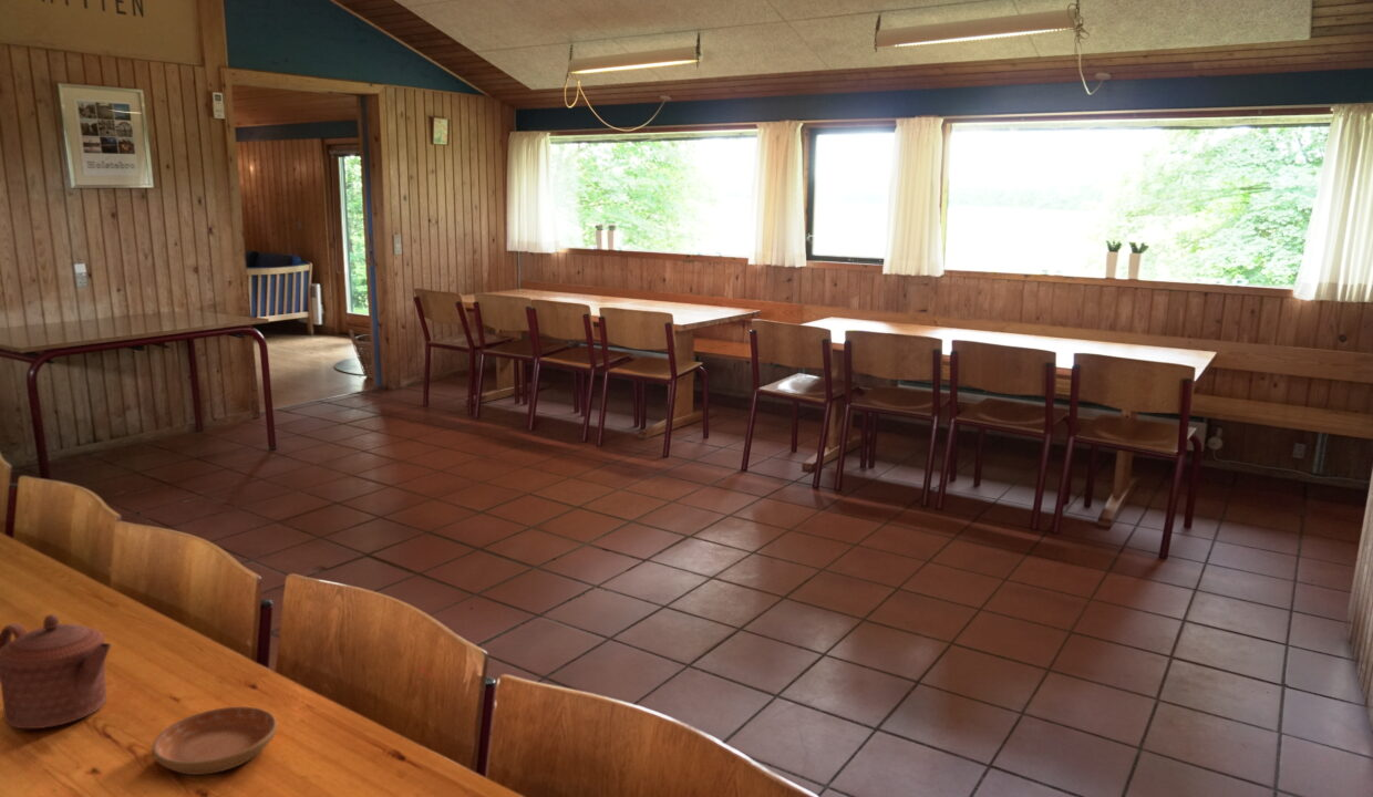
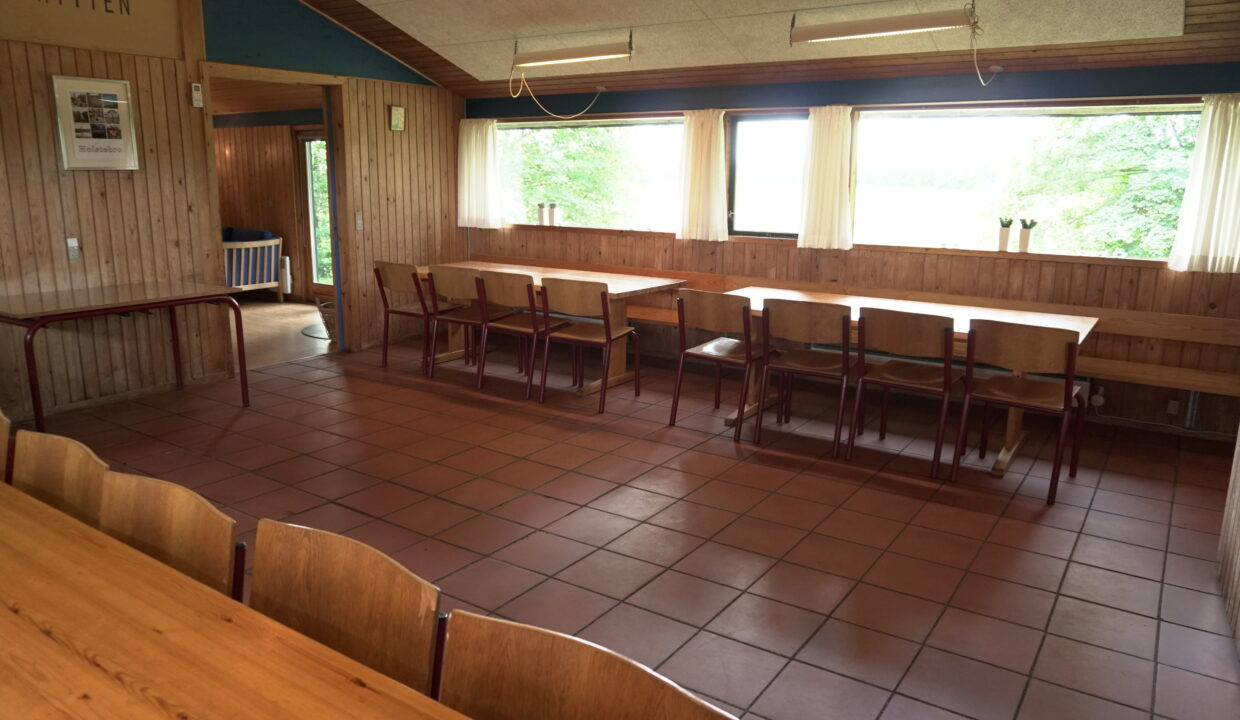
- teapot [0,613,112,729]
- saucer [152,705,278,776]
